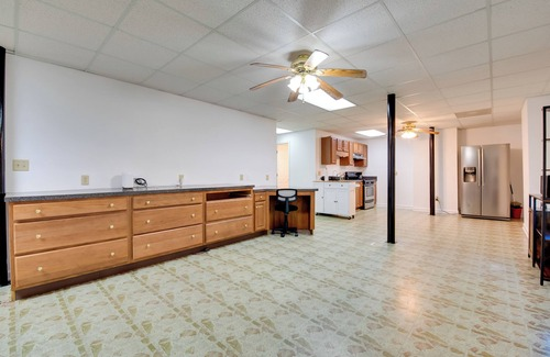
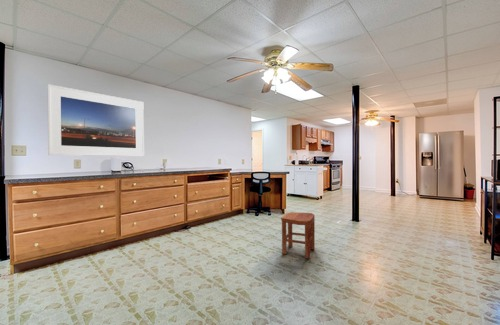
+ stool [280,211,316,259]
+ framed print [46,84,145,157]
